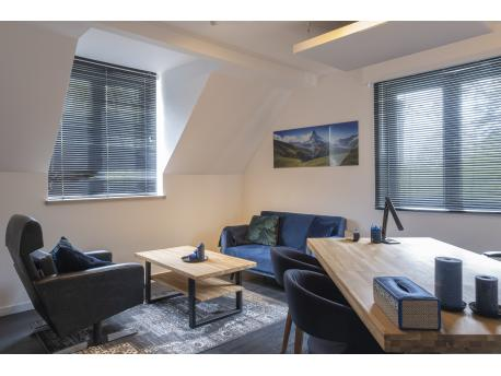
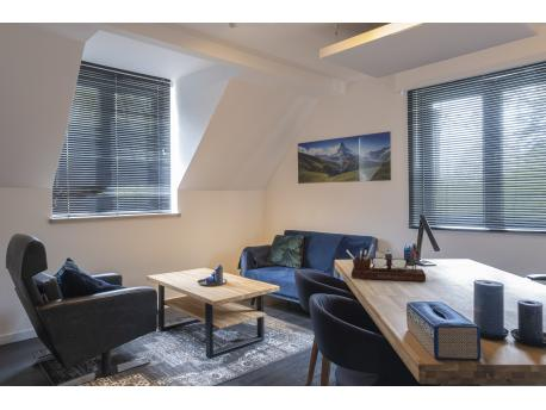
+ desk organizer [346,242,427,282]
